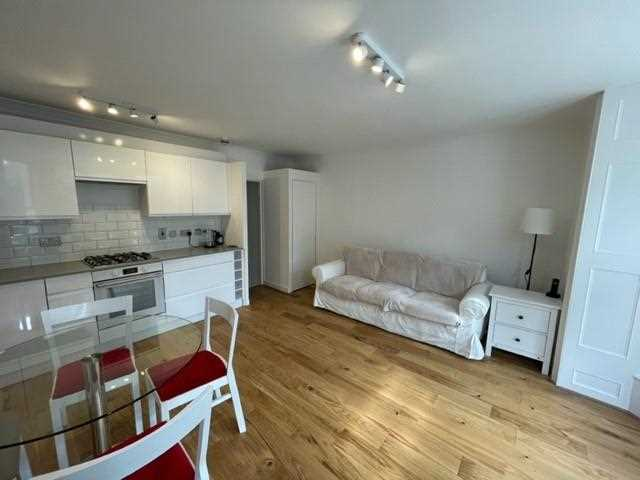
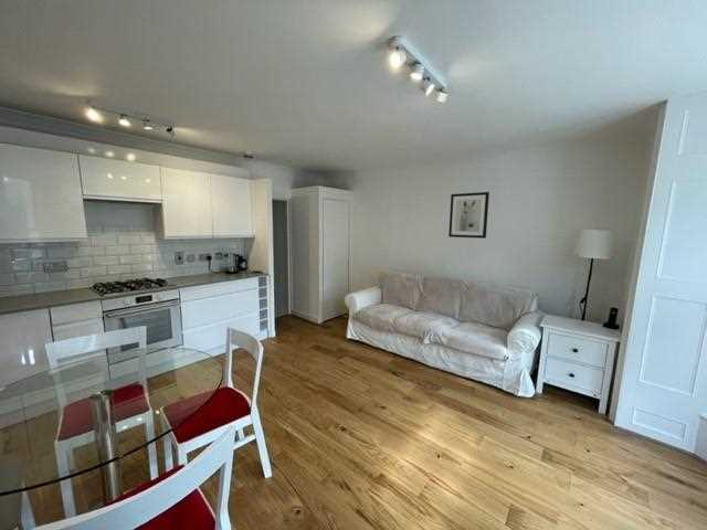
+ wall art [447,191,490,240]
